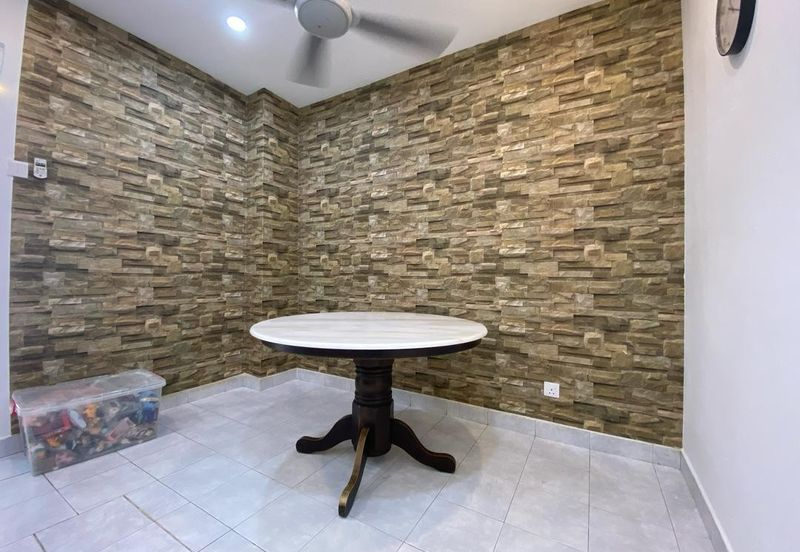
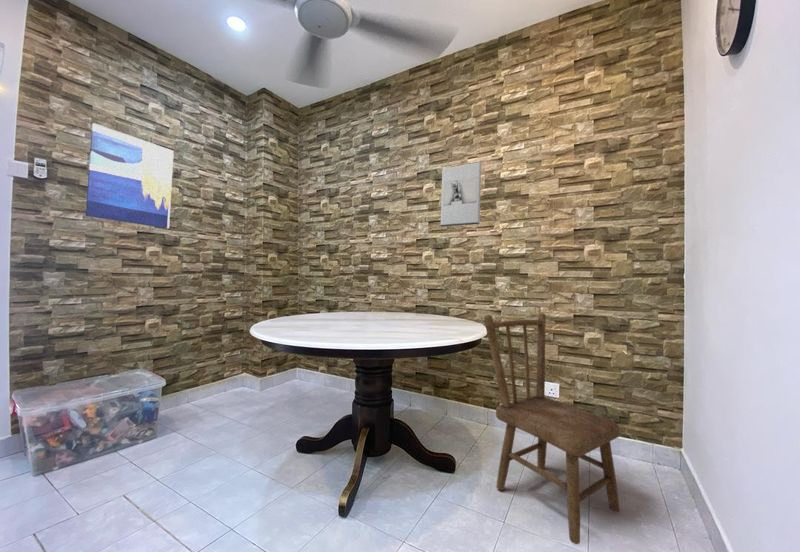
+ dining chair [483,312,621,545]
+ wall sculpture [440,161,482,228]
+ wall art [85,122,175,229]
